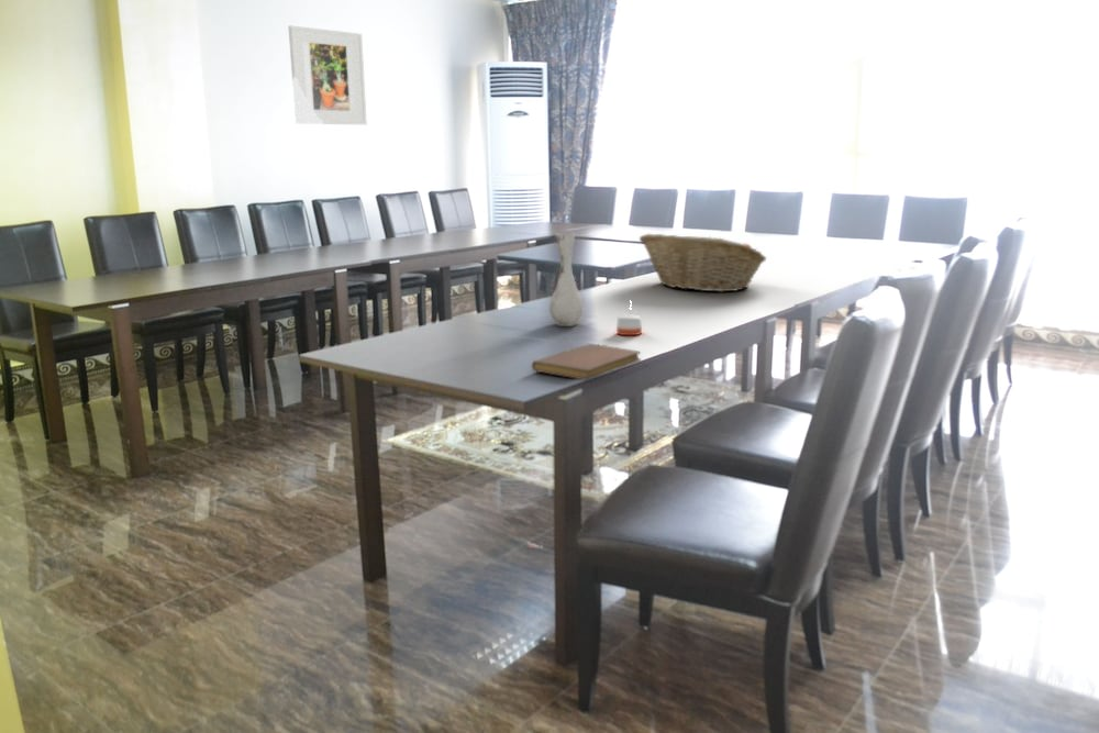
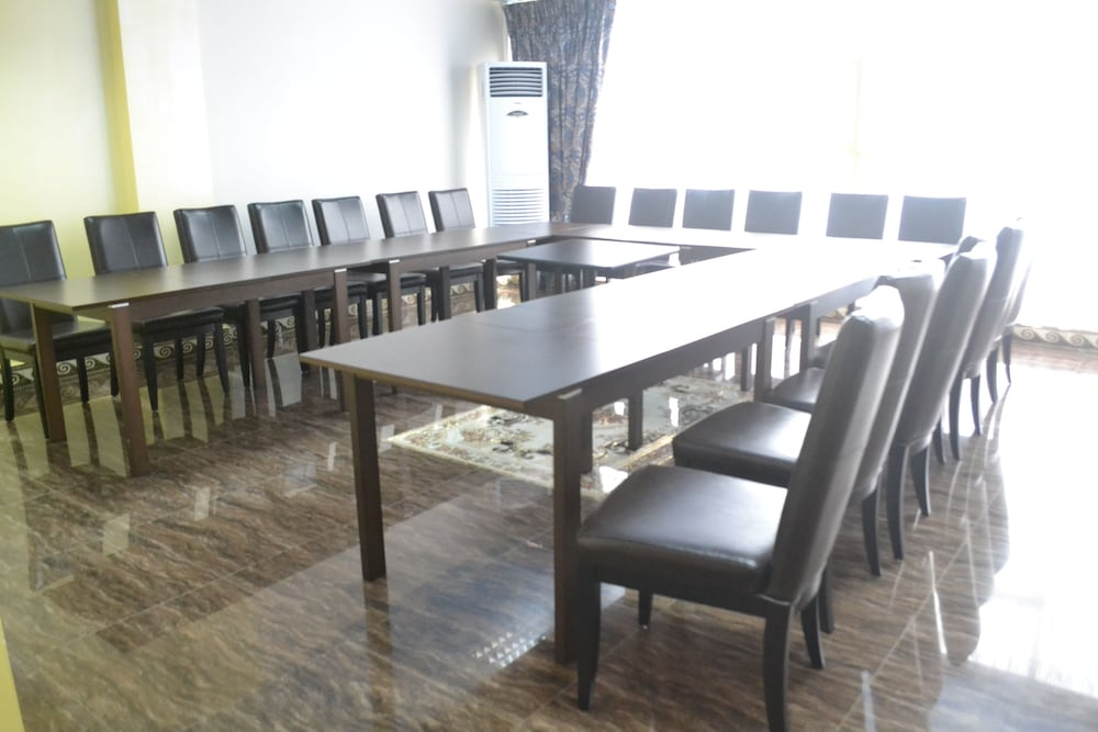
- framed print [288,24,368,125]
- vase [548,232,585,327]
- fruit basket [639,233,768,292]
- candle [615,311,643,336]
- notebook [531,343,642,381]
